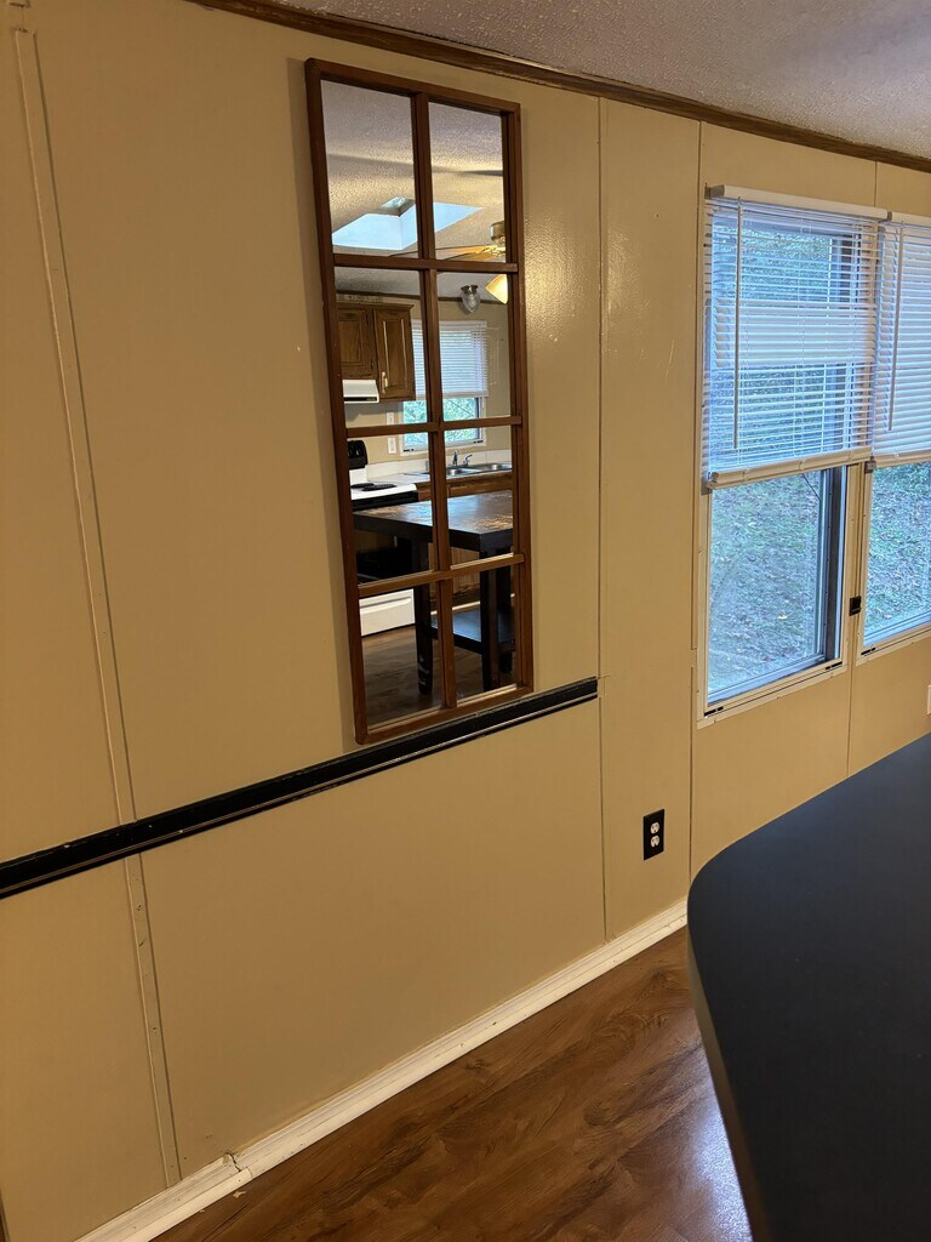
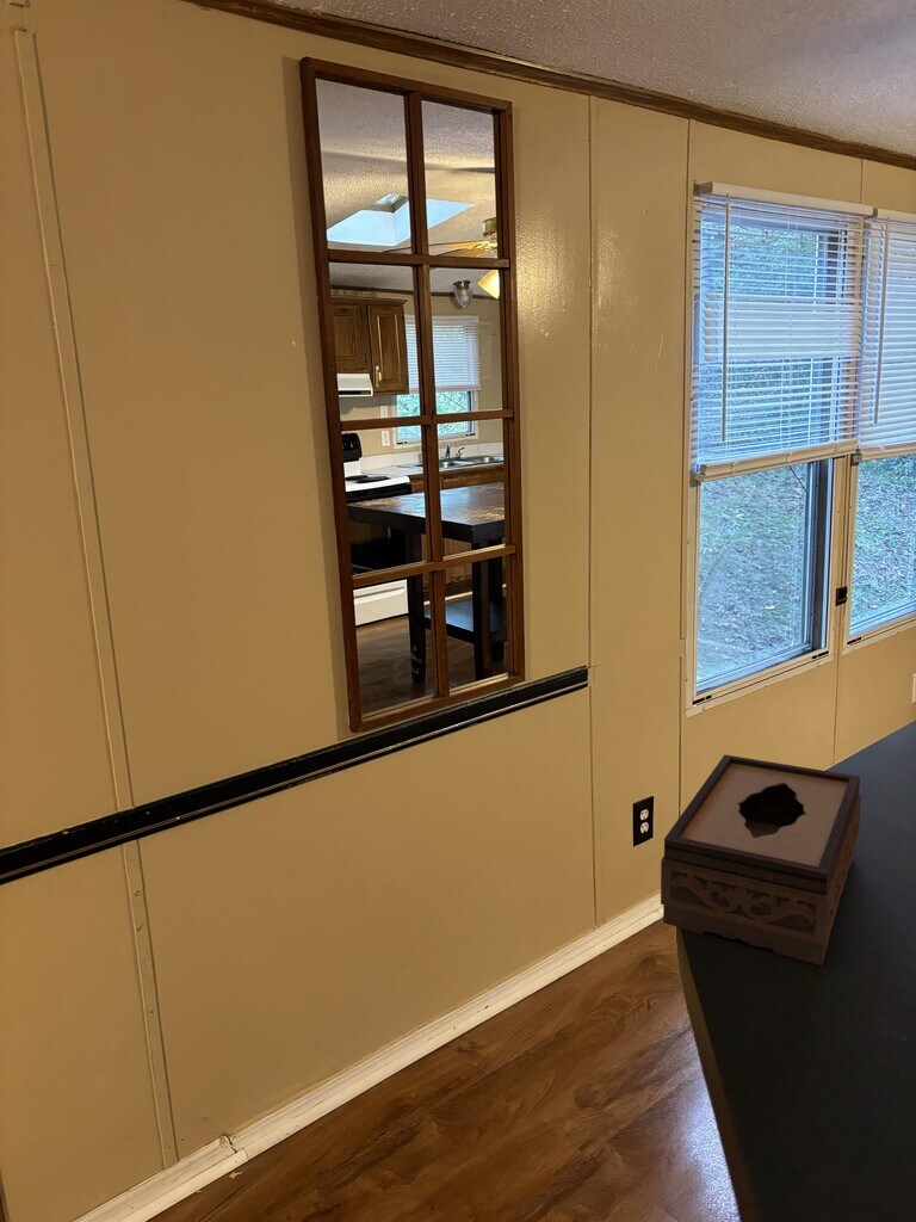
+ tissue box [660,754,862,967]
